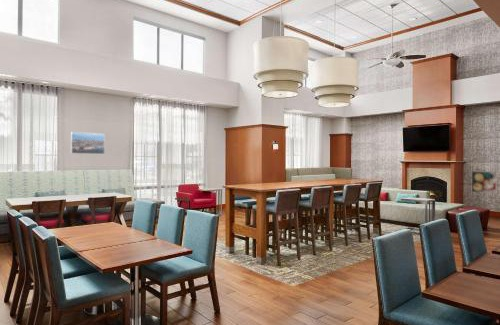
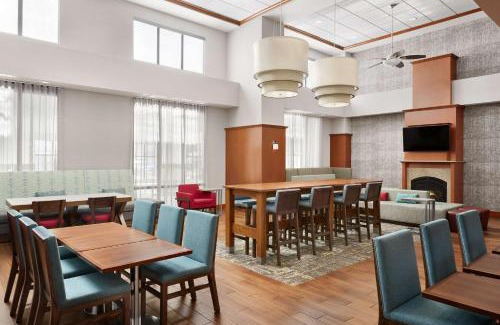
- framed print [70,131,106,155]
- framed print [471,170,498,194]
